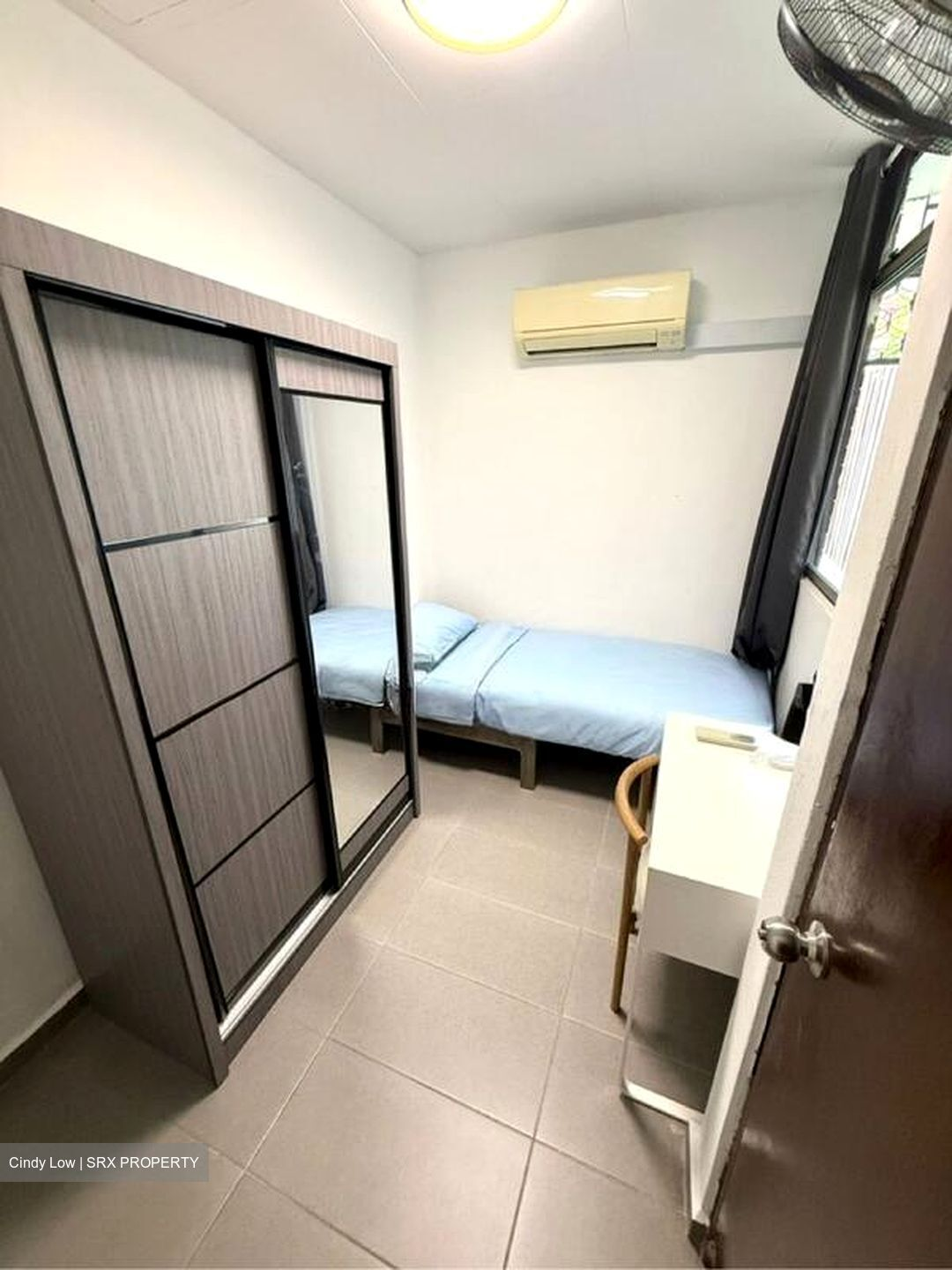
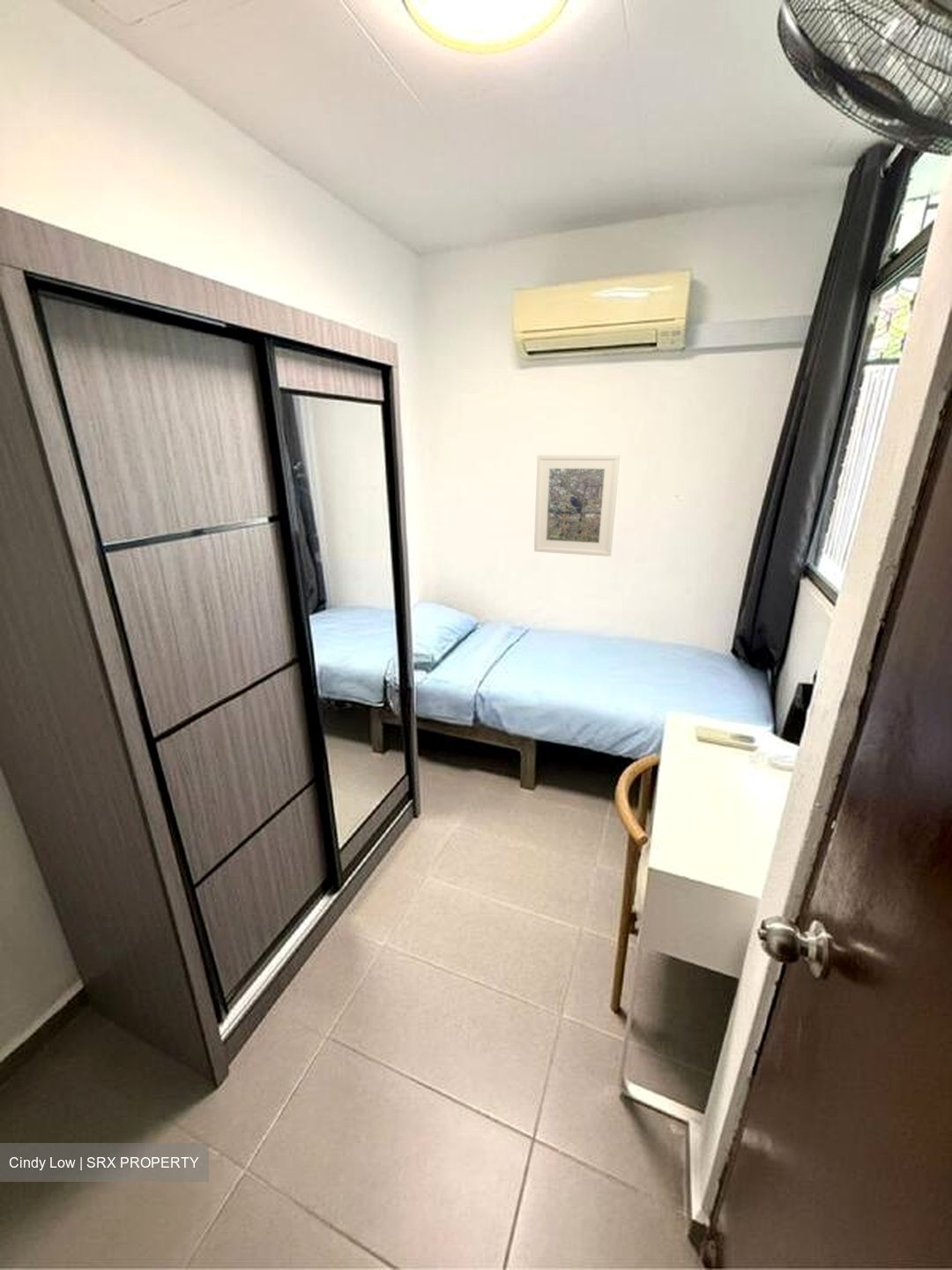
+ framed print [533,454,621,557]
